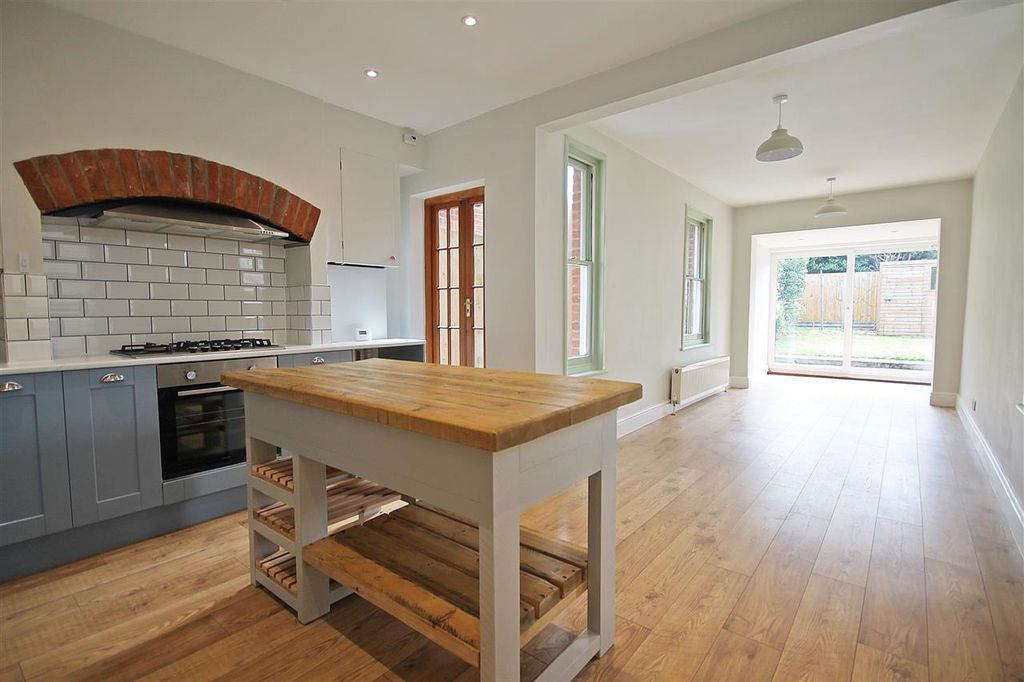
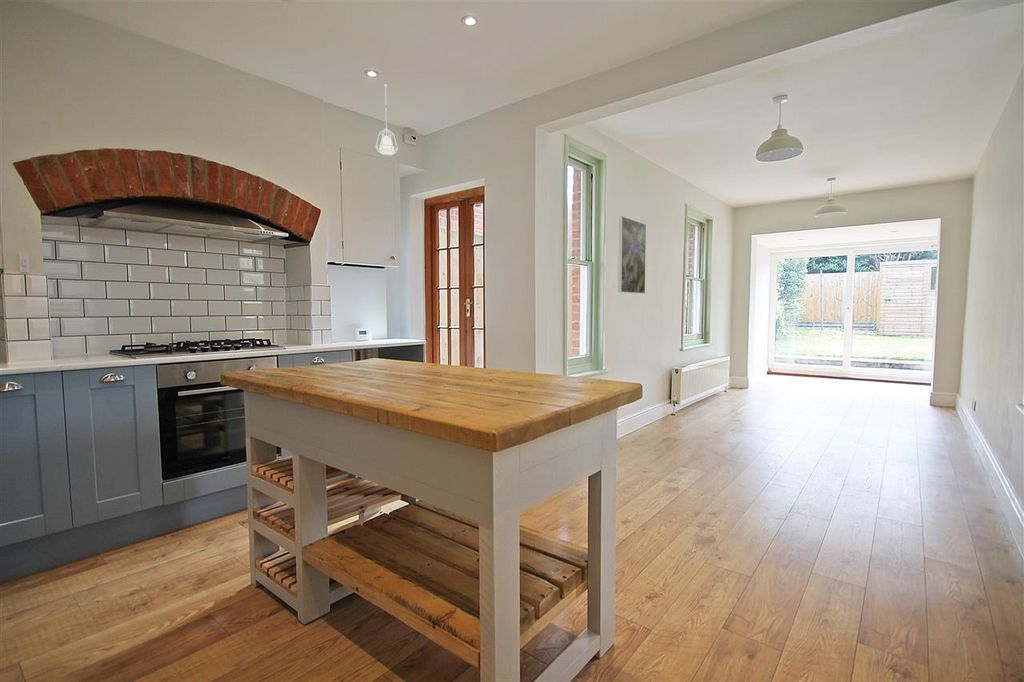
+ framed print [617,215,647,294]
+ pendant lamp [375,83,399,156]
